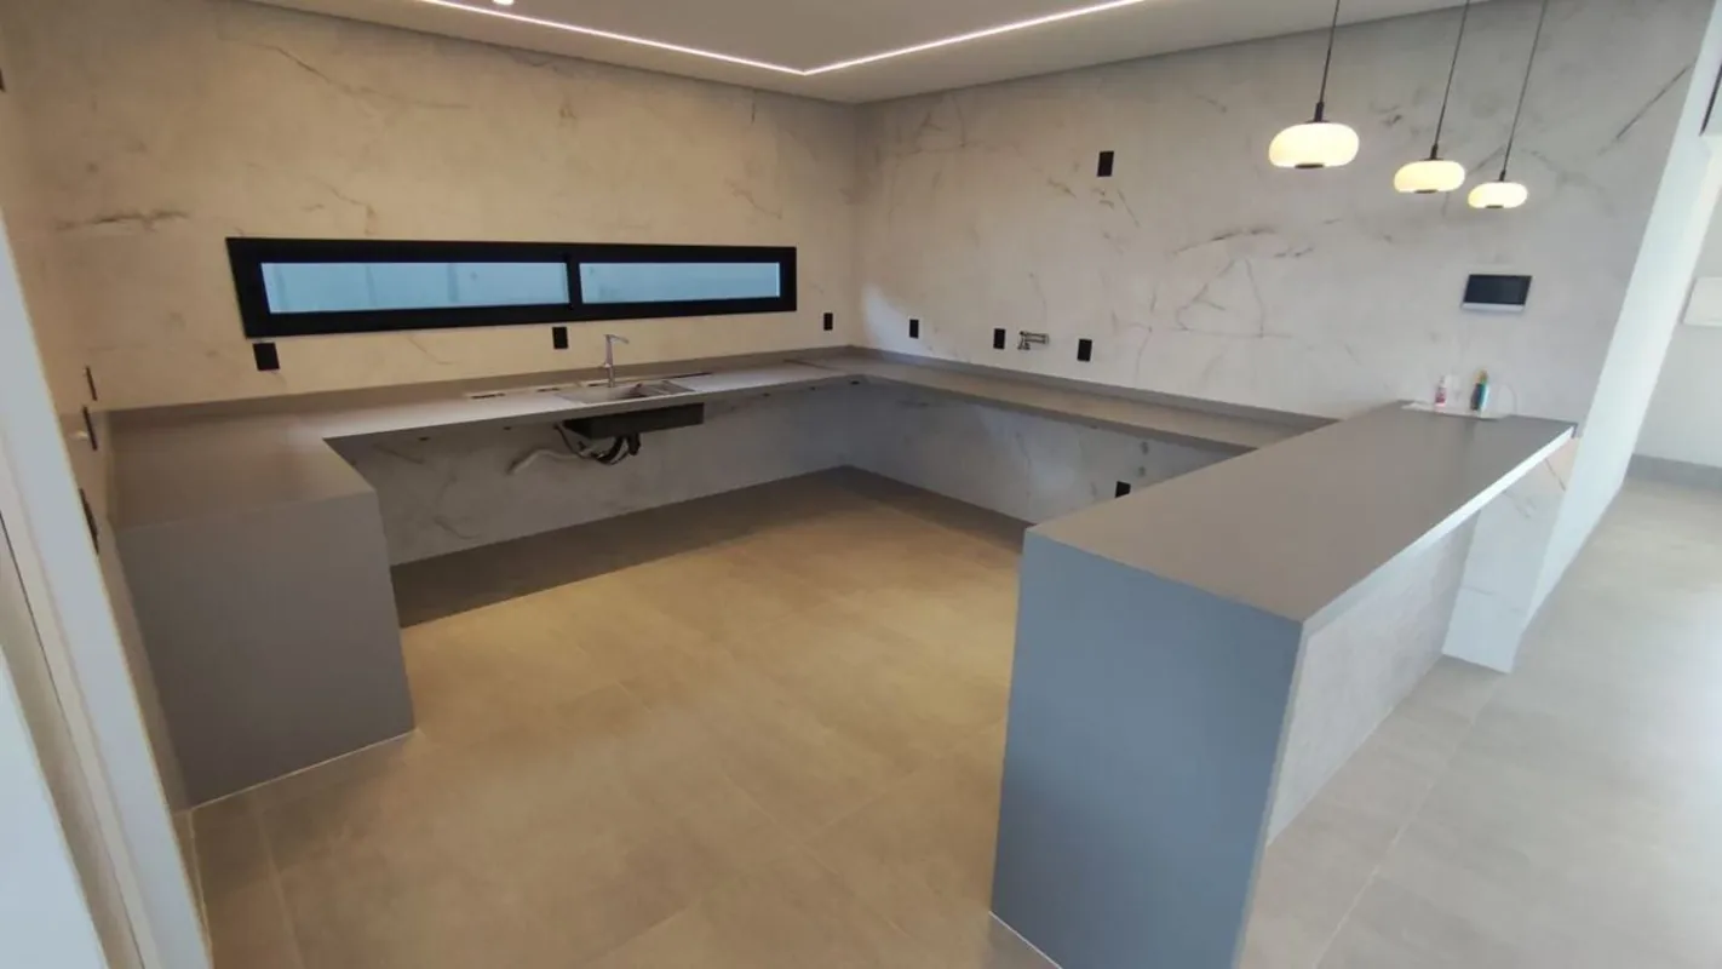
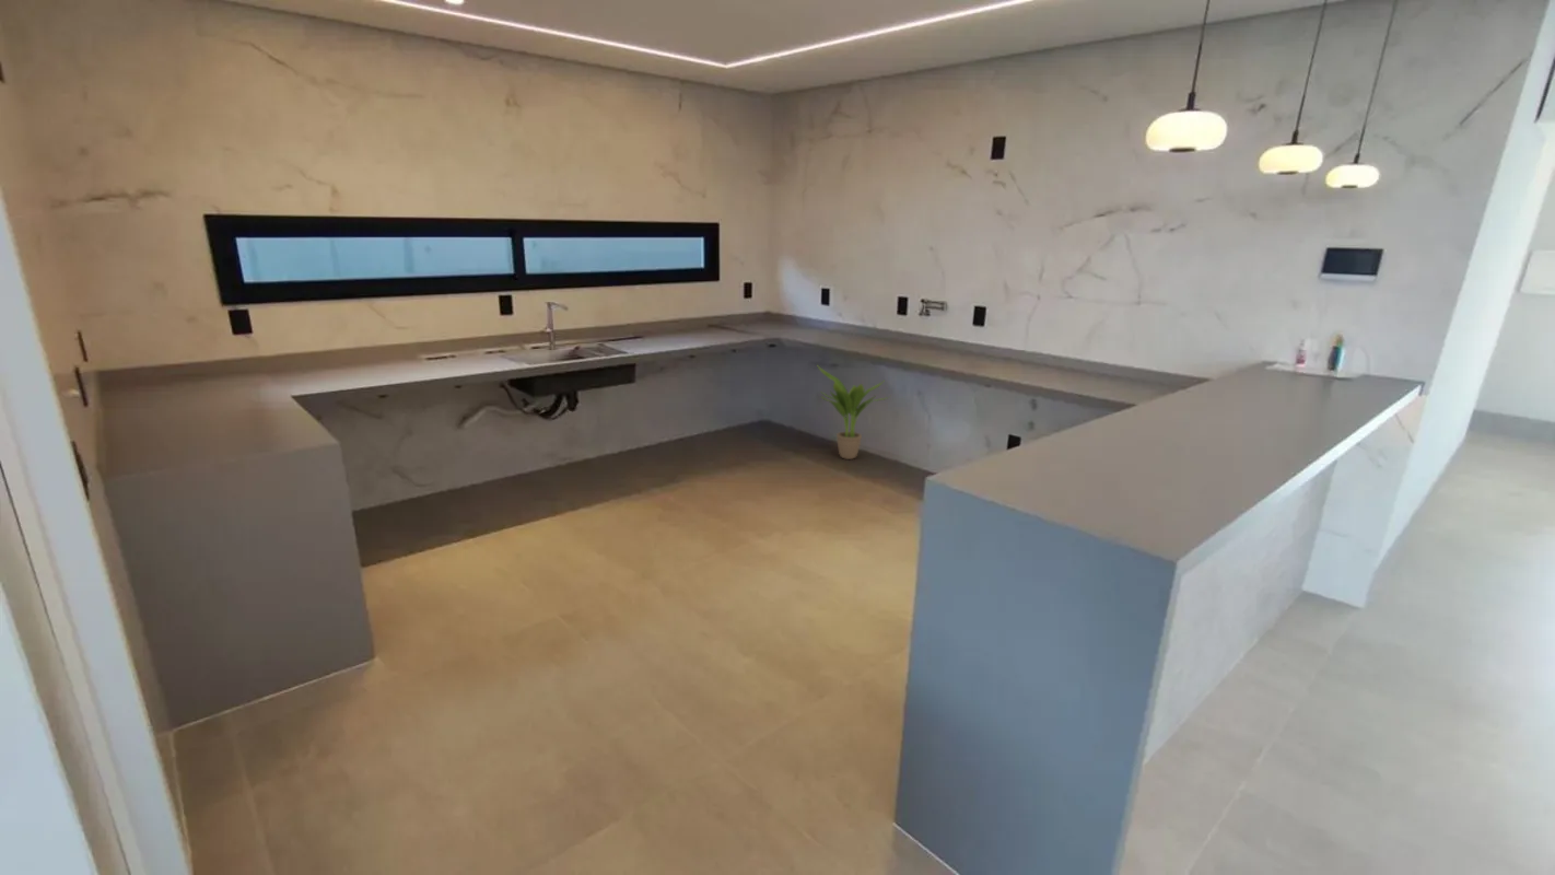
+ potted plant [816,363,890,460]
